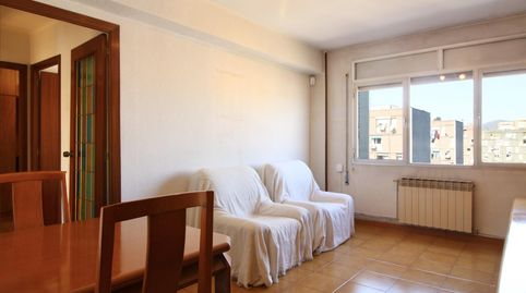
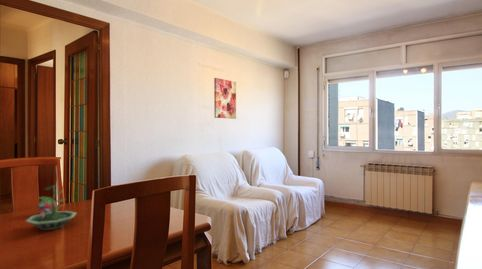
+ fruit [36,196,58,214]
+ terrarium [25,184,77,231]
+ wall art [213,77,237,120]
